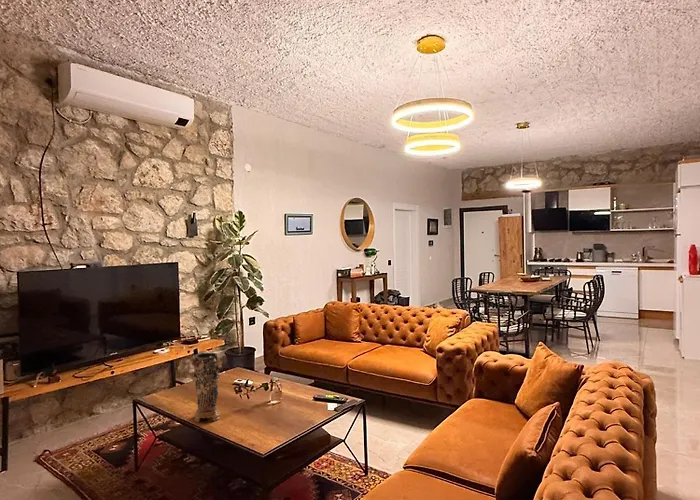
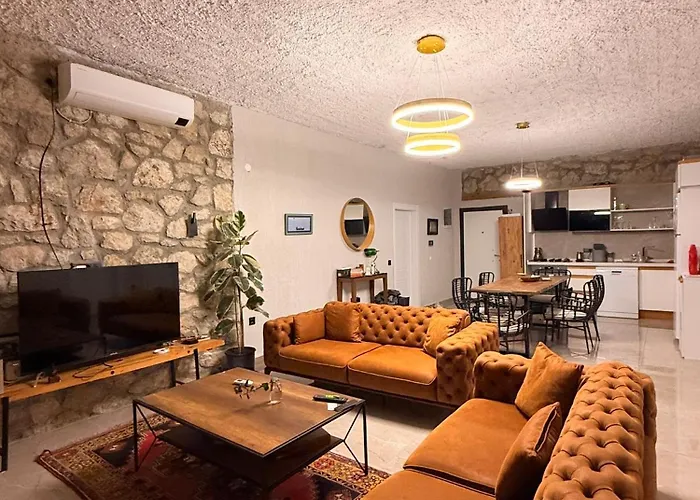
- decorative vase [188,352,223,423]
